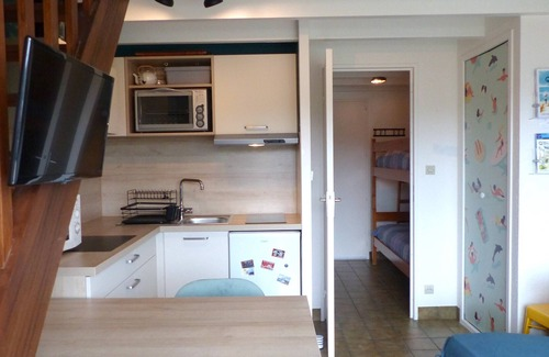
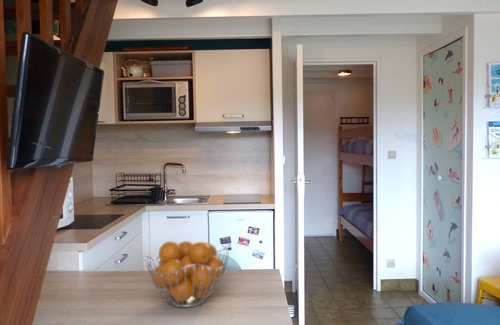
+ fruit basket [144,240,230,308]
